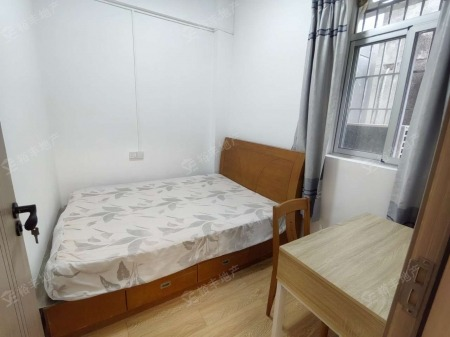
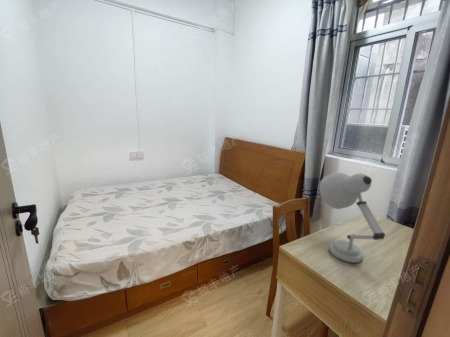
+ desk lamp [318,171,386,264]
